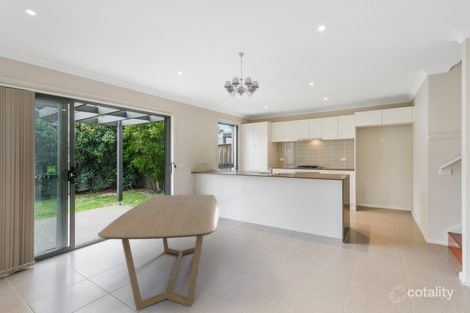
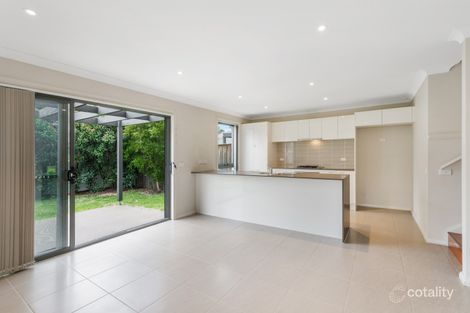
- dining table [97,194,220,311]
- chandelier [223,51,260,97]
